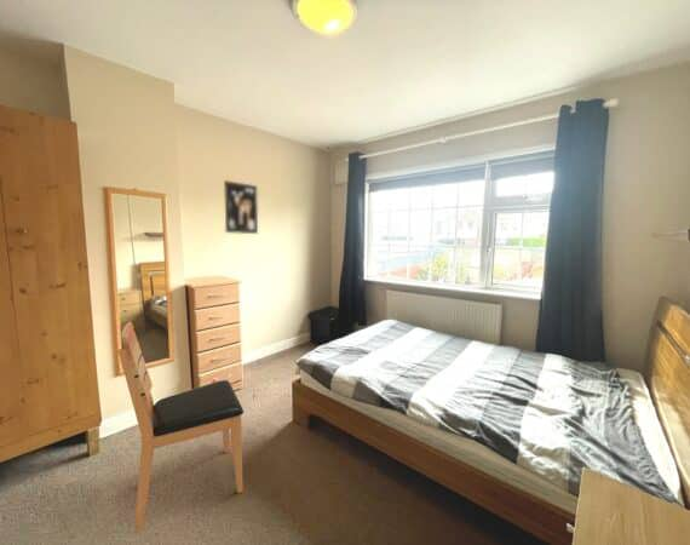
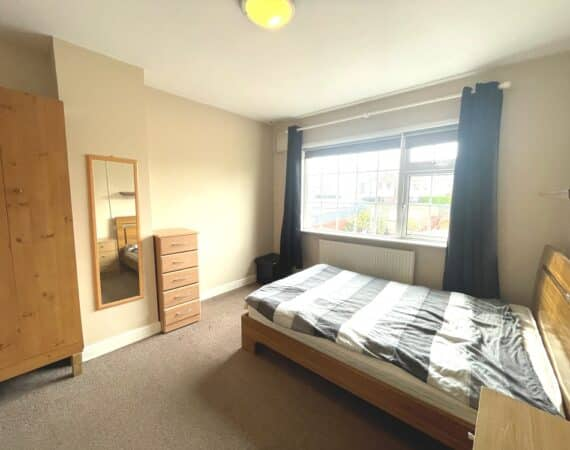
- wall art [223,179,259,235]
- chair [117,321,245,534]
